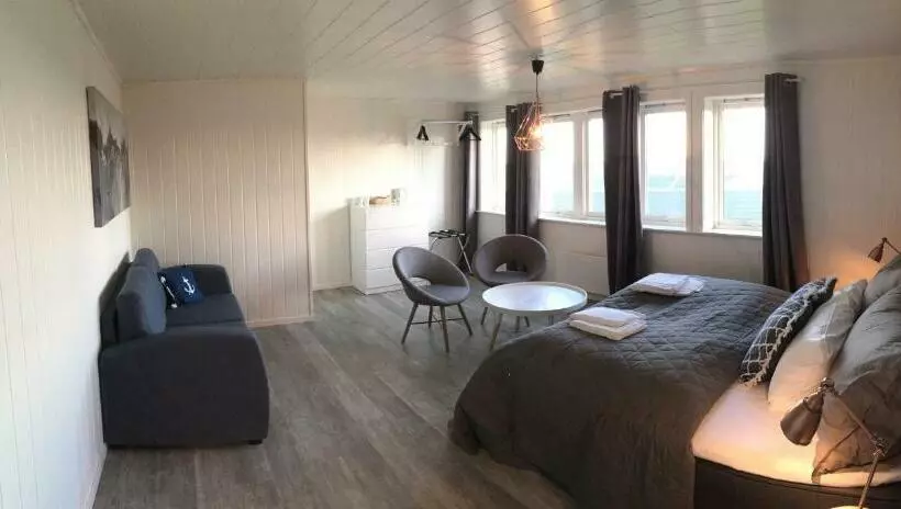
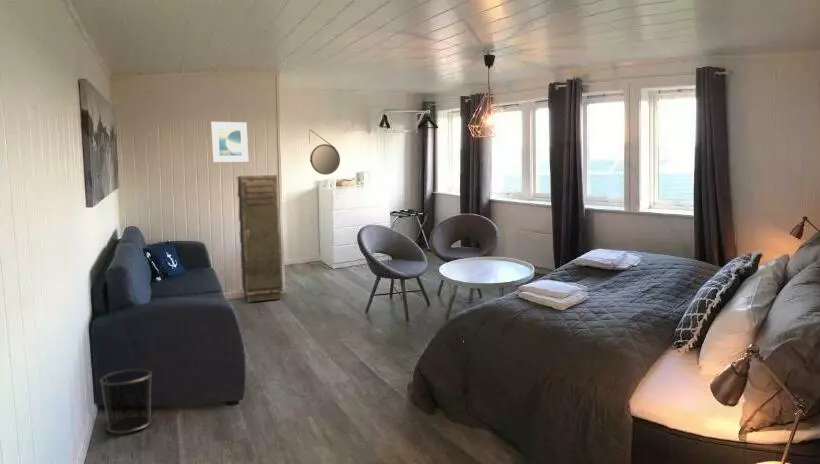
+ storage cabinet [236,174,283,303]
+ home mirror [308,128,341,176]
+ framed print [210,121,249,163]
+ waste bin [99,368,153,434]
